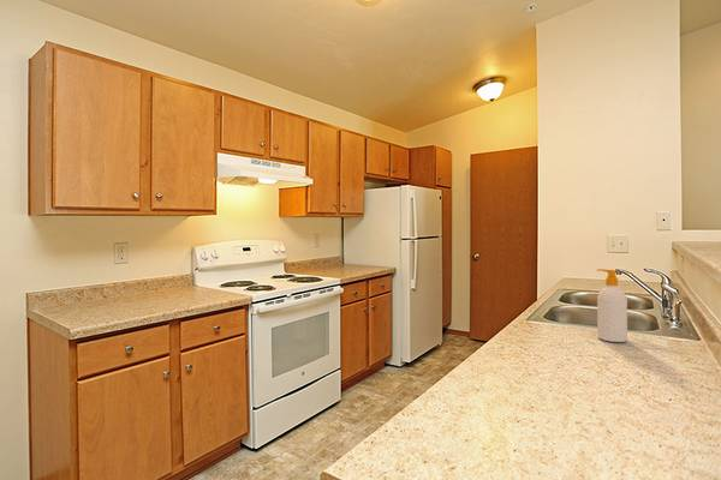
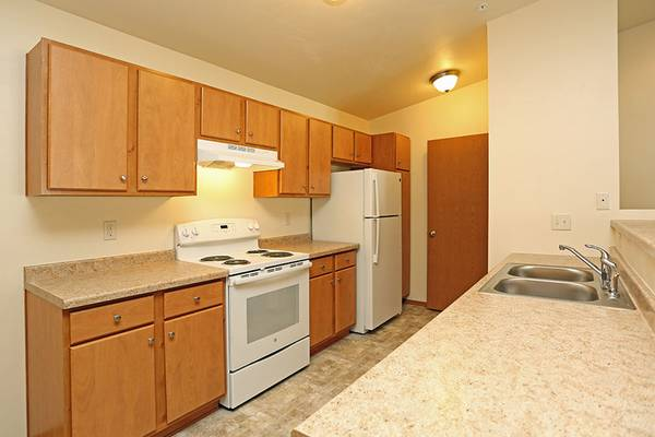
- soap bottle [596,268,628,343]
